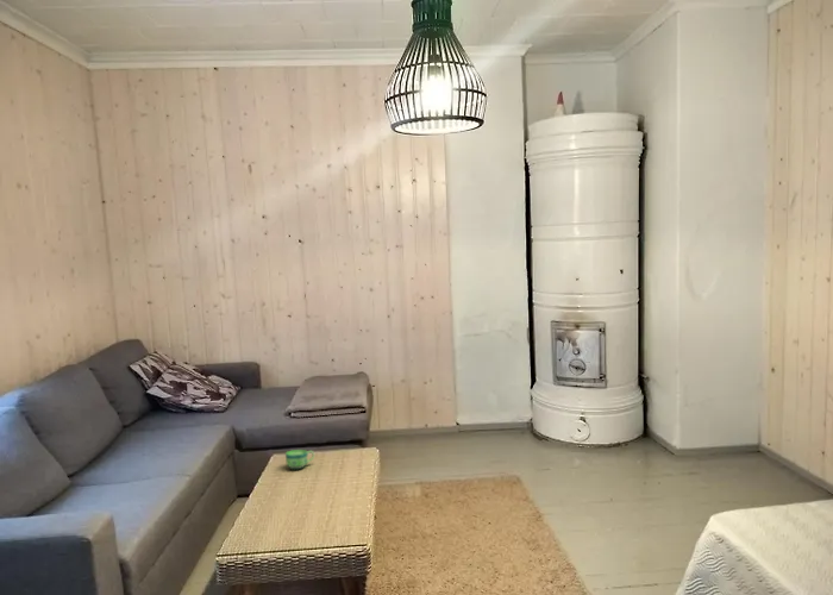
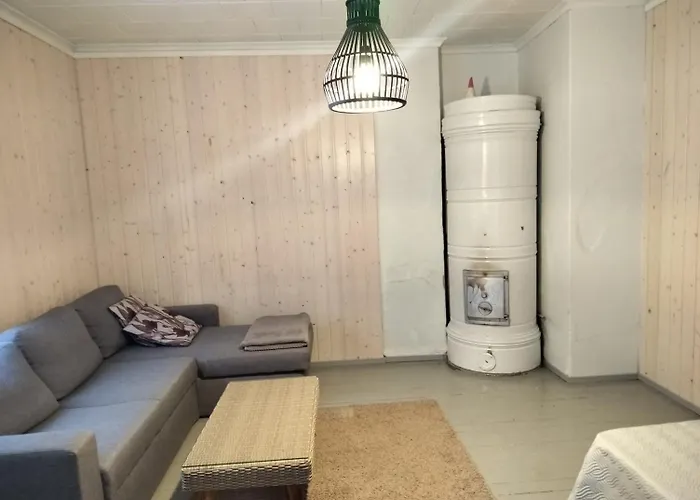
- cup [284,449,315,470]
